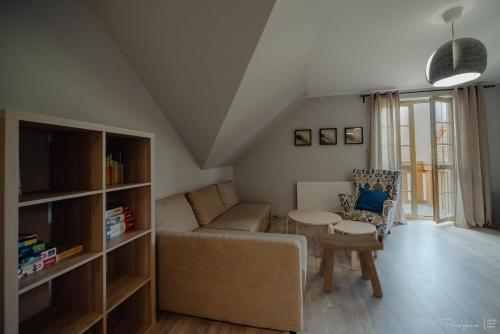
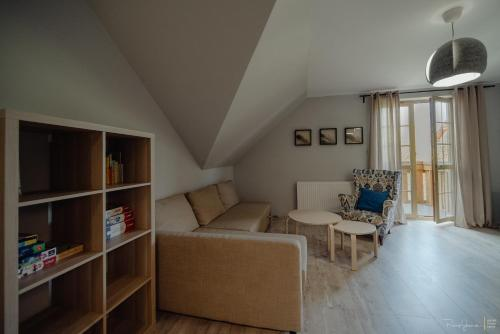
- stool [315,230,385,298]
